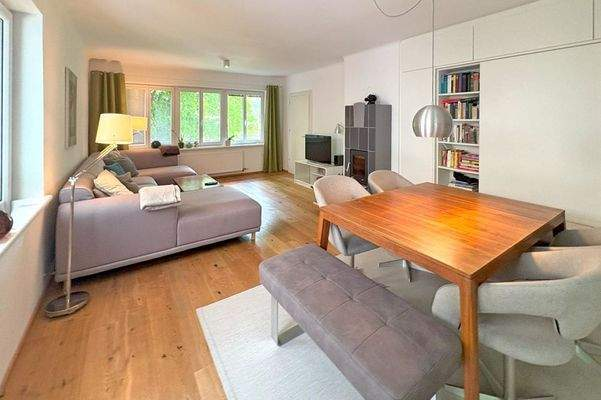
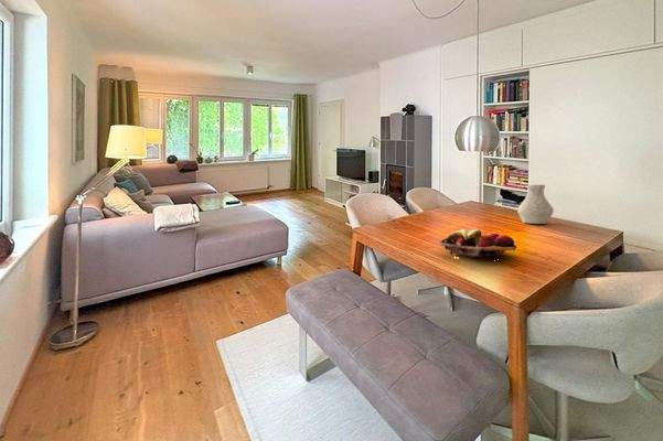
+ vase [516,184,555,225]
+ fruit basket [438,228,517,261]
